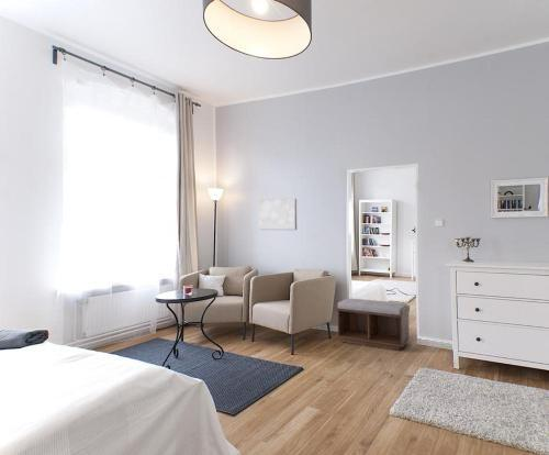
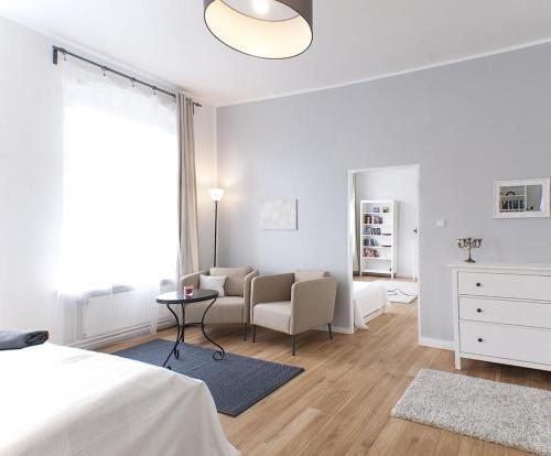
- bench [335,298,411,352]
